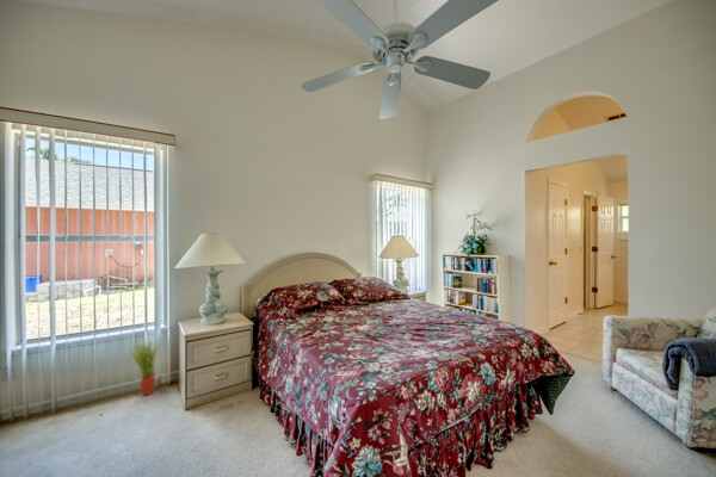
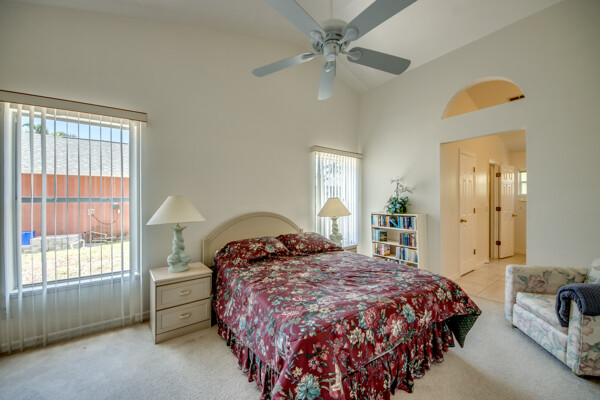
- potted plant [130,339,160,396]
